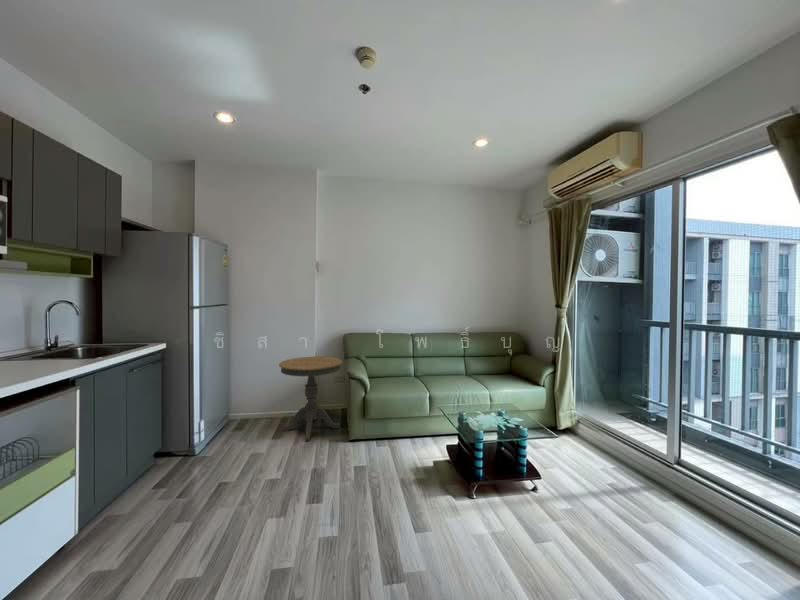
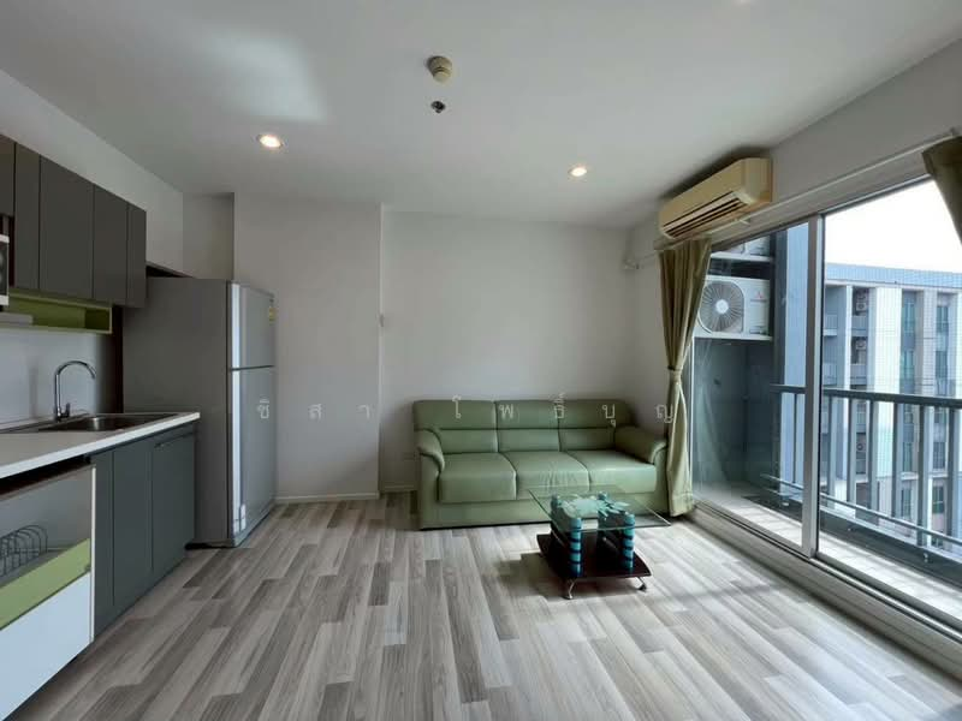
- pedestal table [278,356,343,442]
